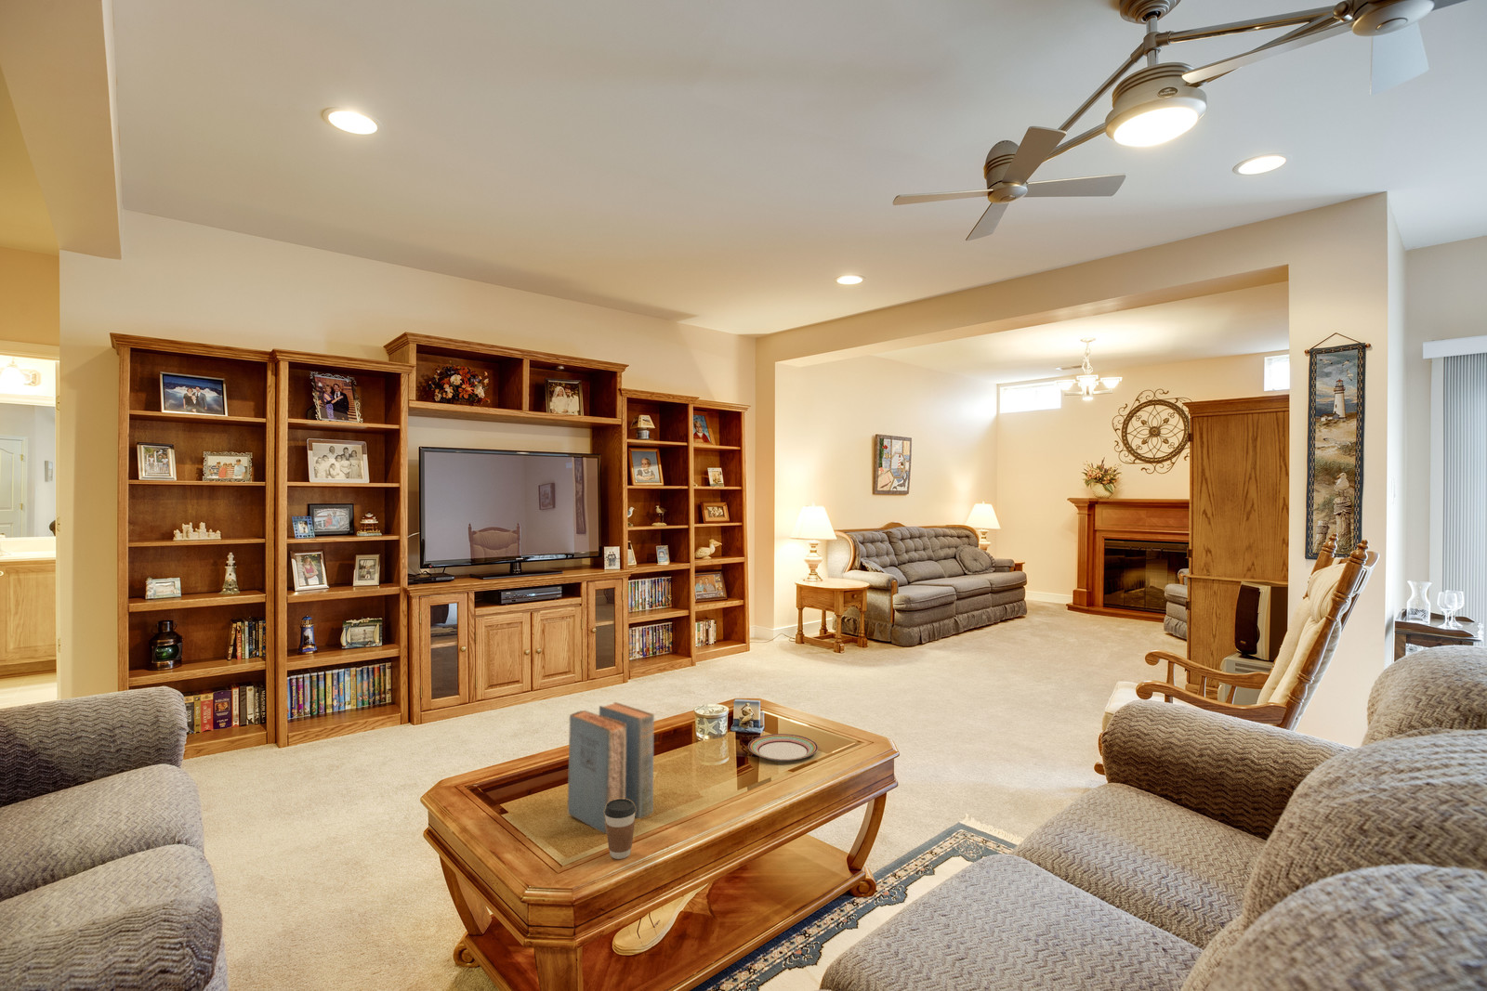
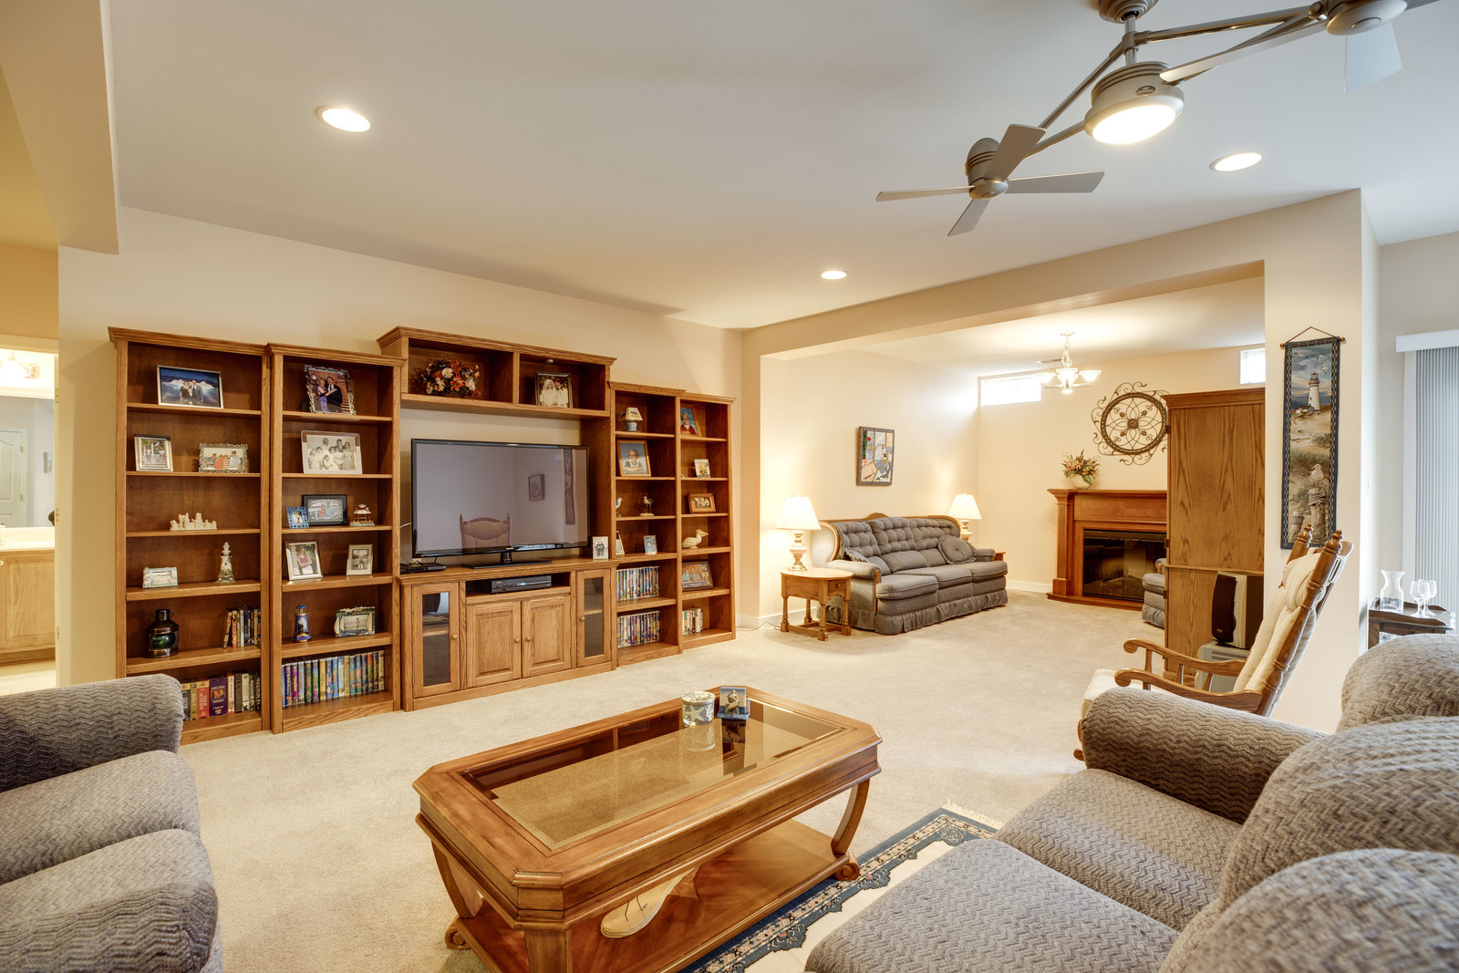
- plate [747,733,819,762]
- book [566,701,655,835]
- coffee cup [604,799,636,860]
